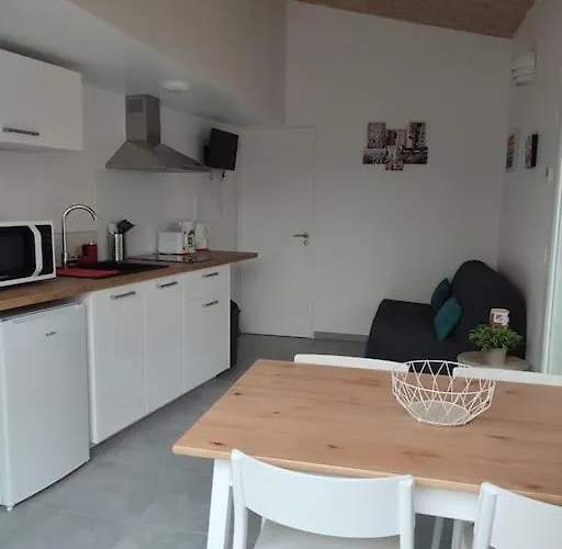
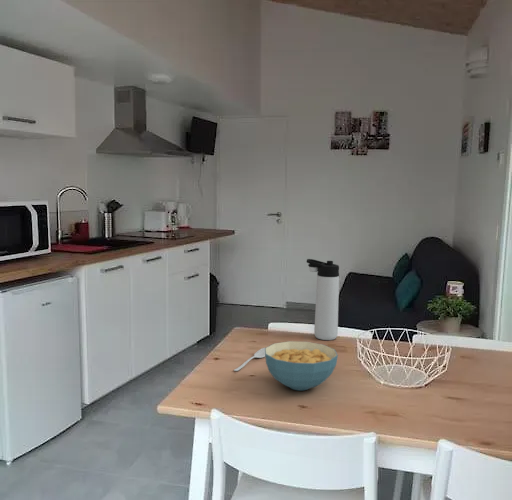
+ thermos bottle [306,258,340,341]
+ cereal bowl [264,340,339,391]
+ spoon [233,347,266,372]
